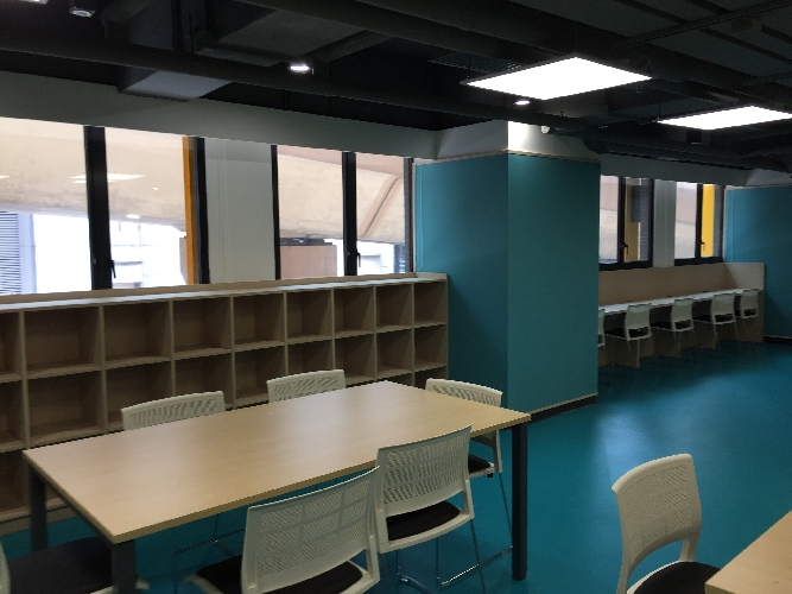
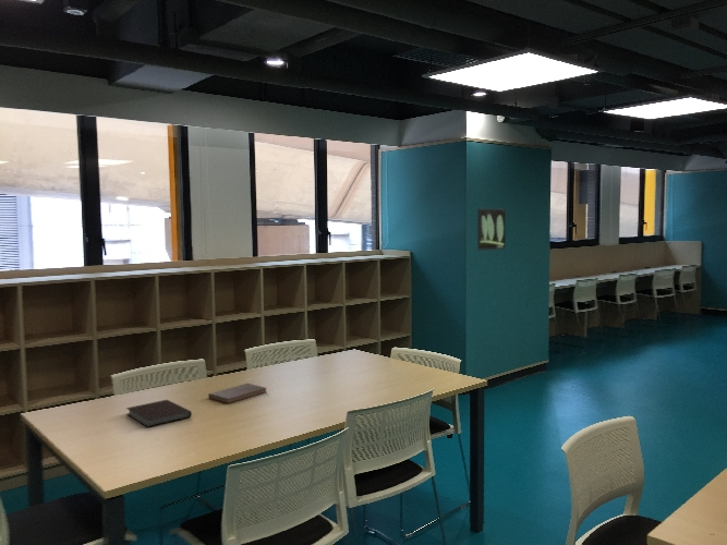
+ notebook [125,399,193,428]
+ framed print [476,207,507,252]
+ book [207,383,268,404]
